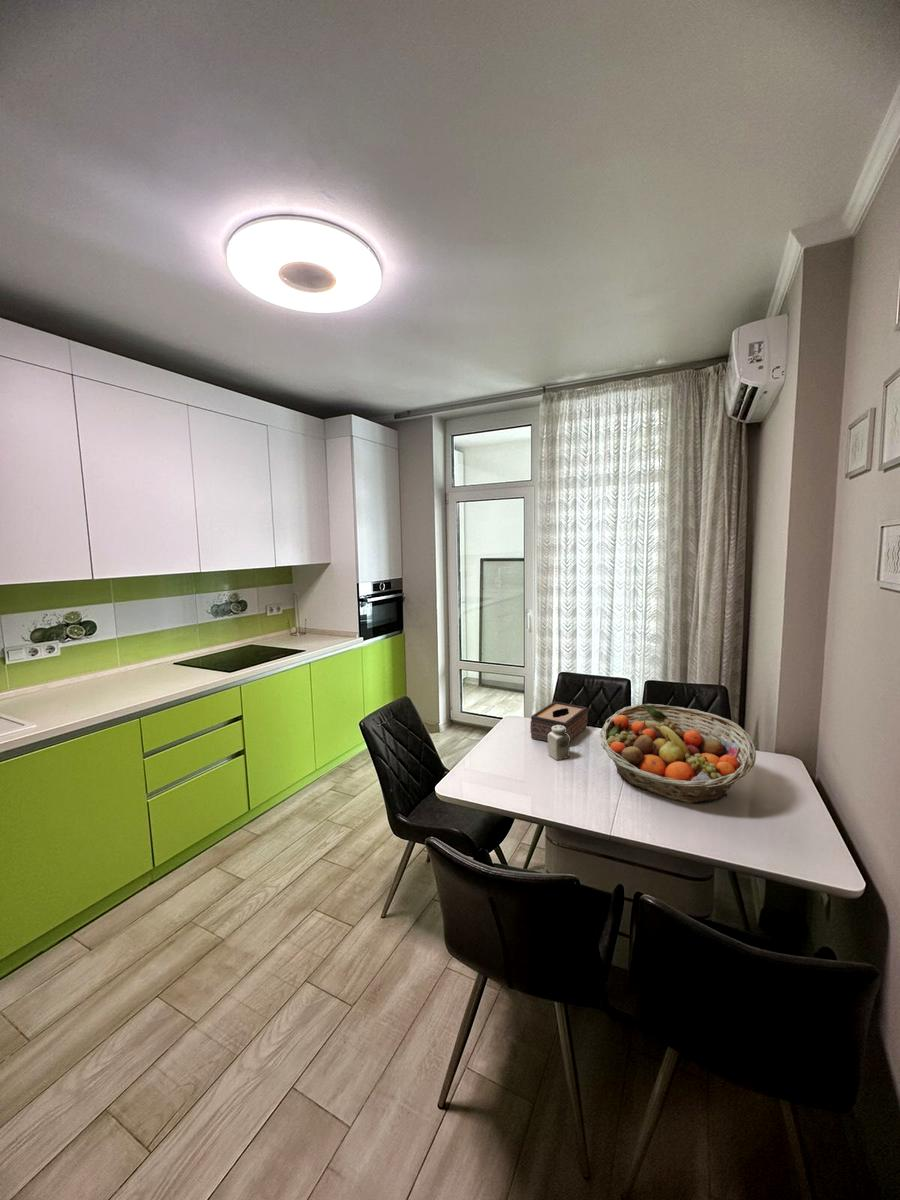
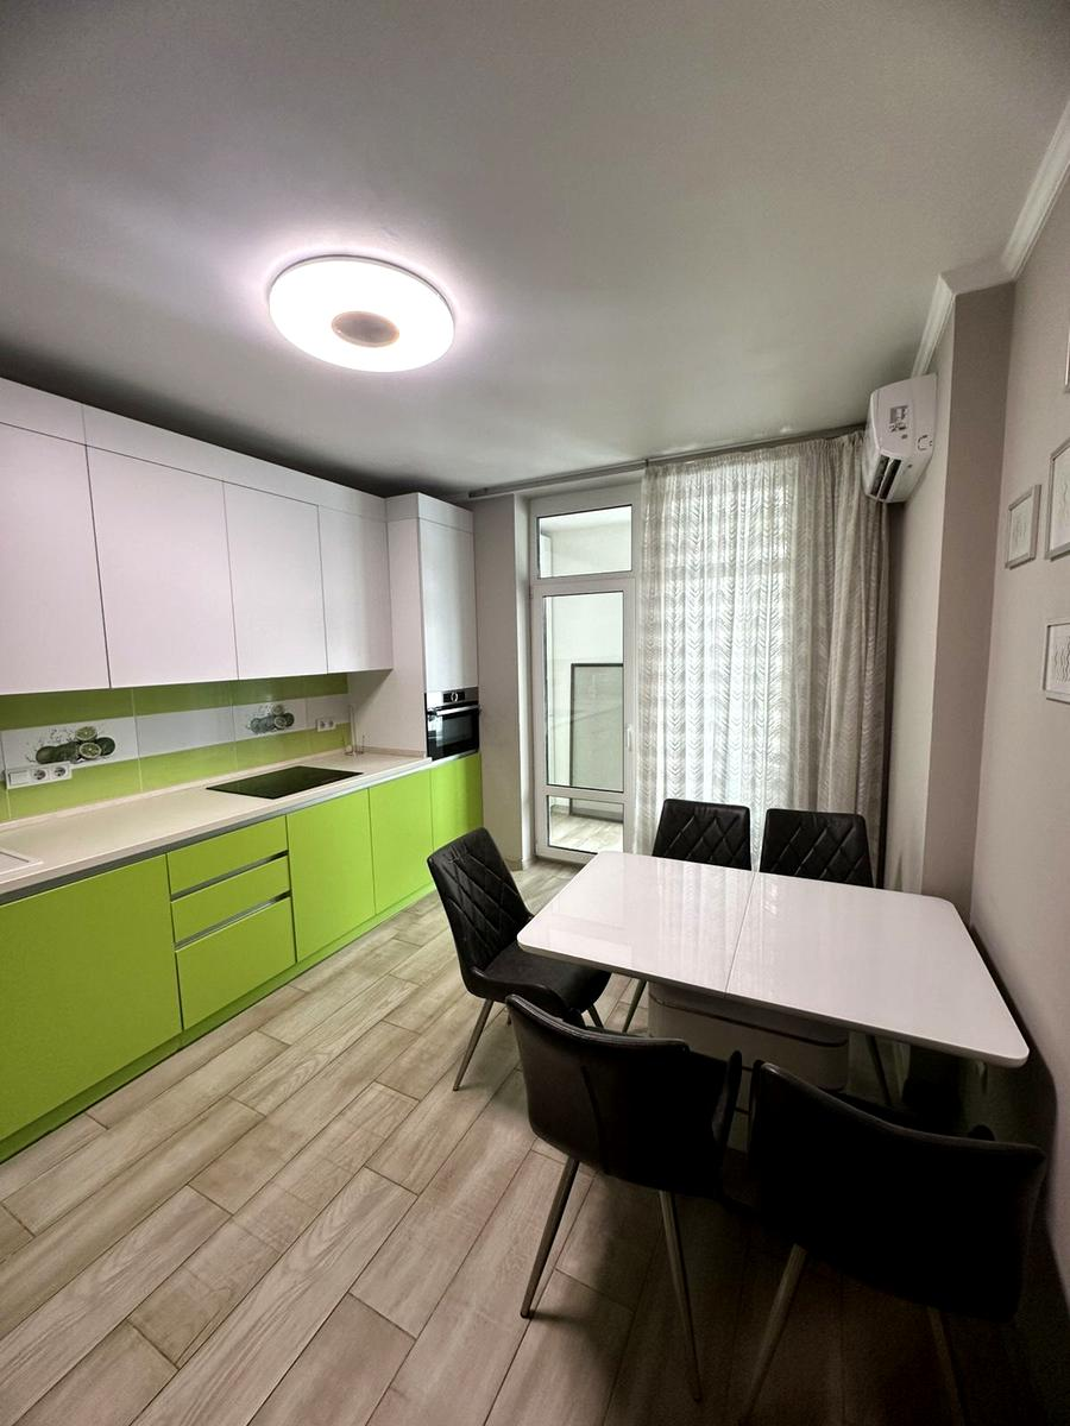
- salt shaker [547,725,571,761]
- tissue box [529,700,588,742]
- fruit basket [599,703,757,805]
